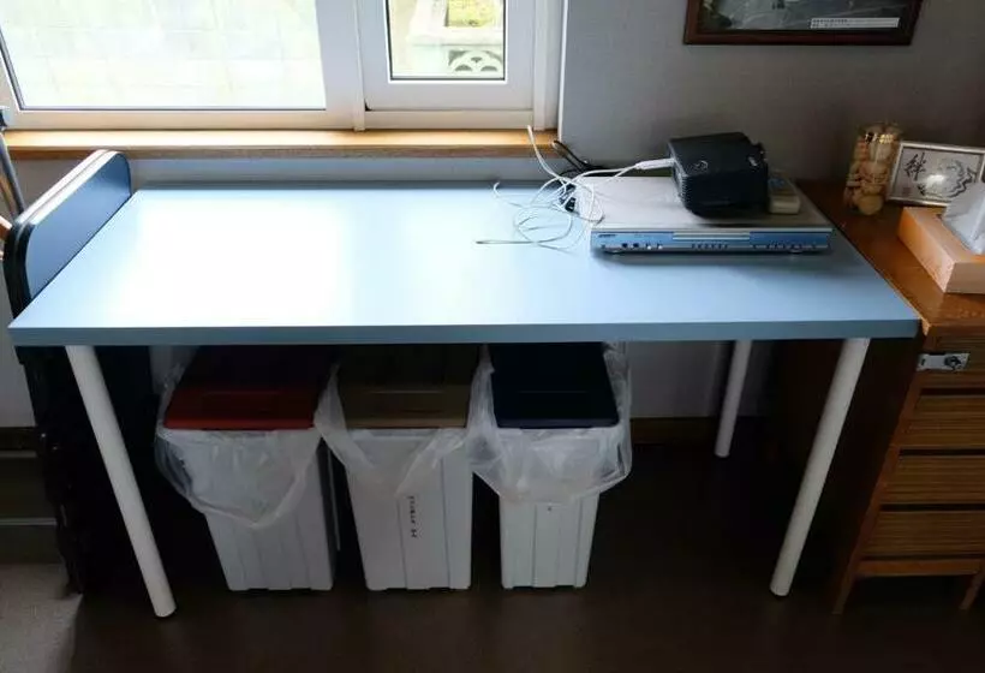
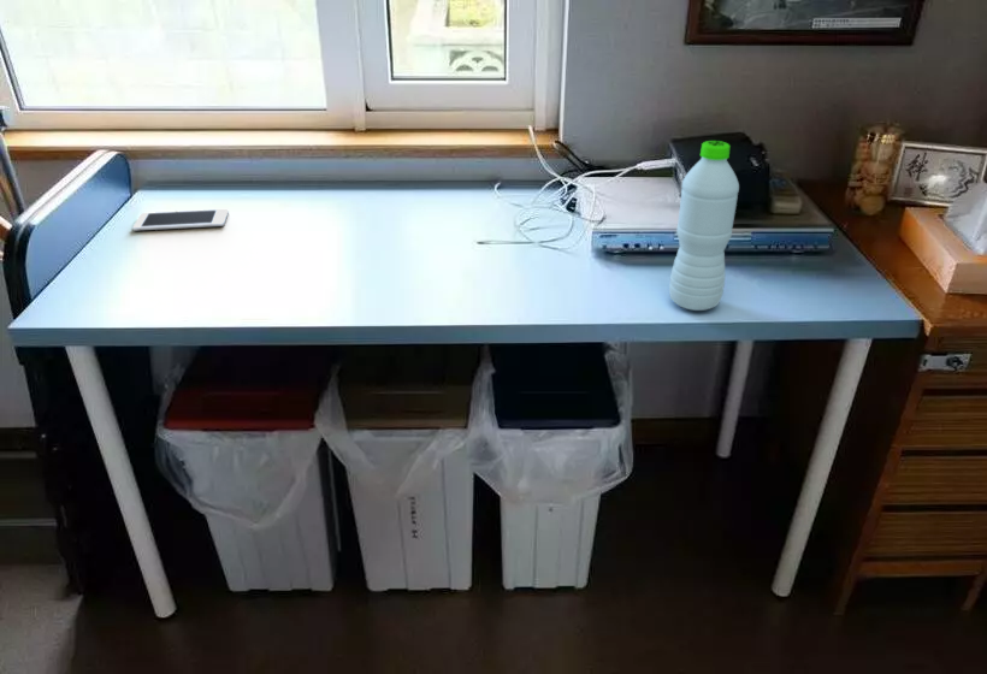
+ cell phone [131,208,230,232]
+ water bottle [668,140,740,312]
